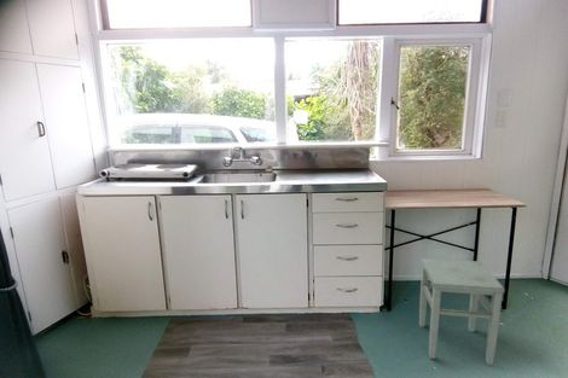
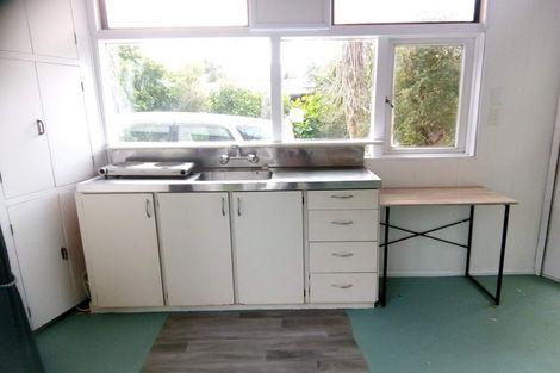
- stool [418,257,506,366]
